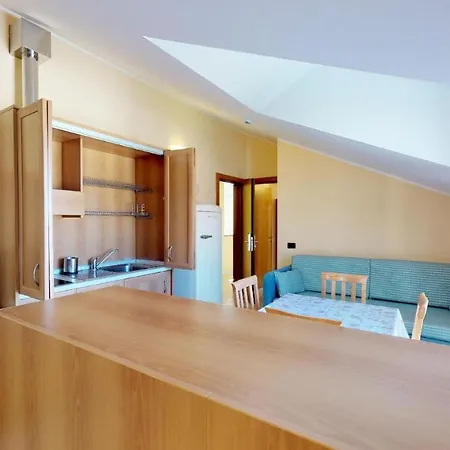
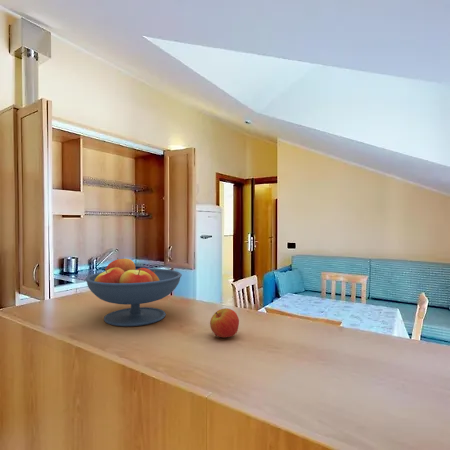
+ fruit bowl [84,257,183,327]
+ apple [209,307,240,338]
